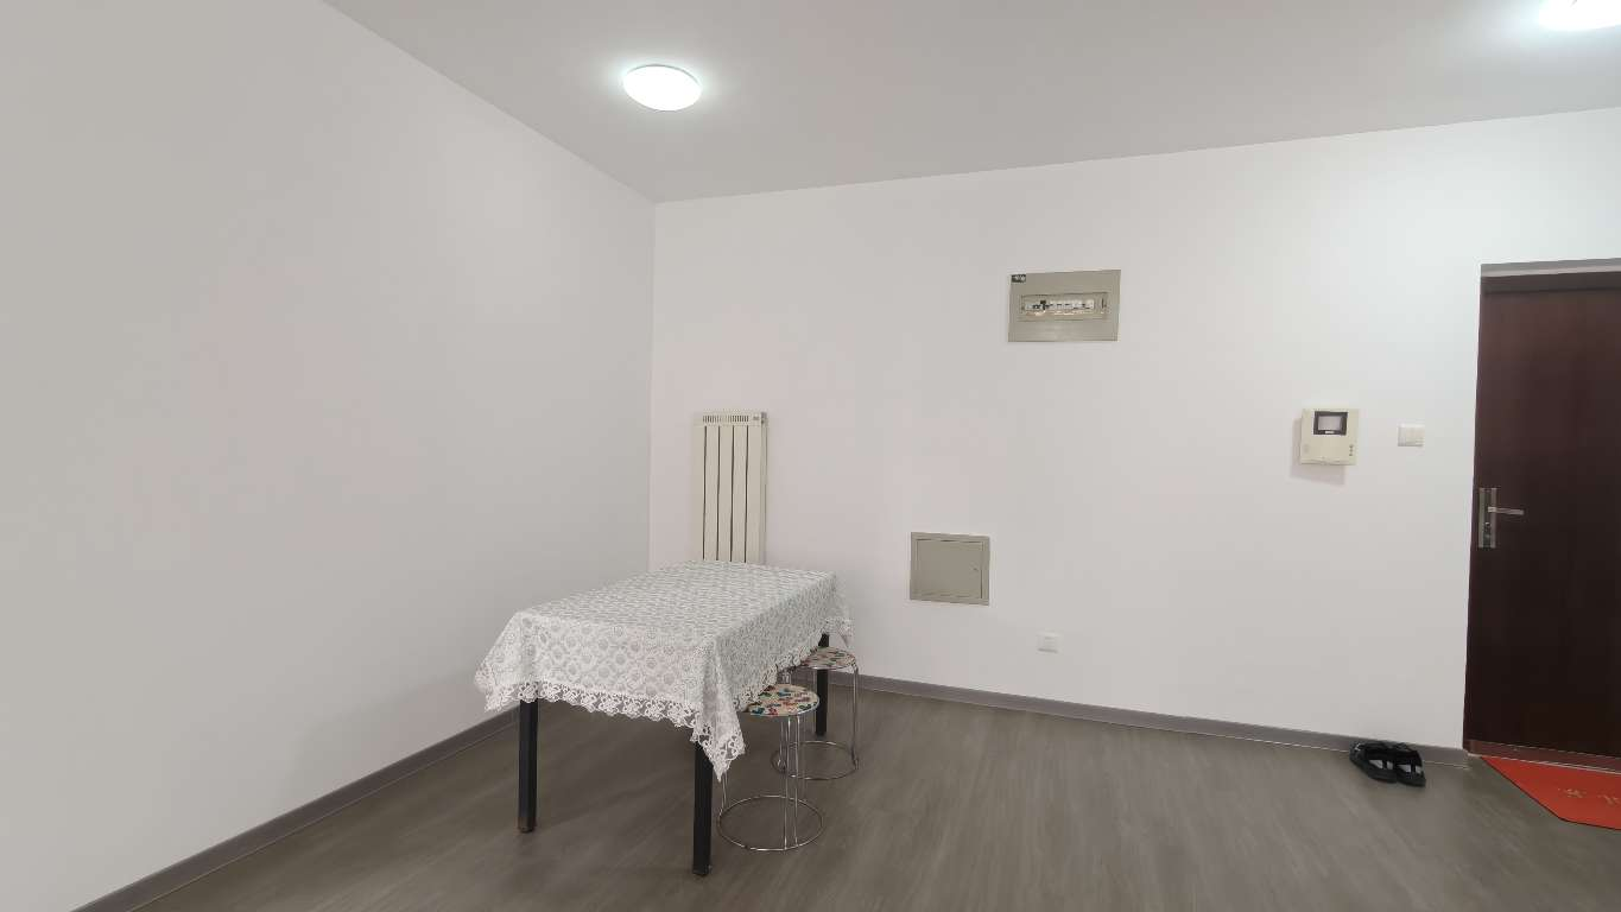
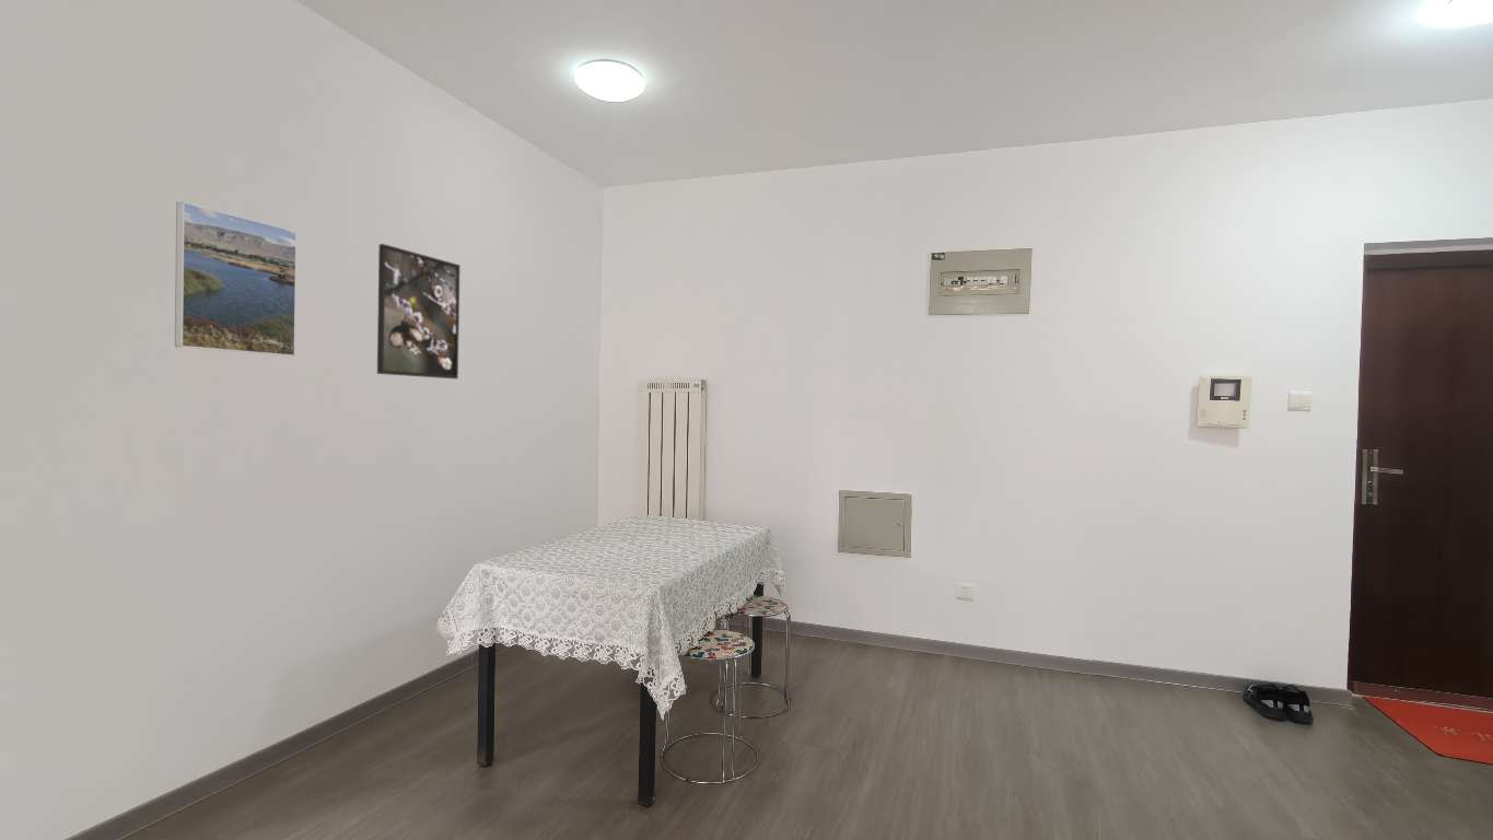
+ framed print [376,243,462,380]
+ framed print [174,200,298,358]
